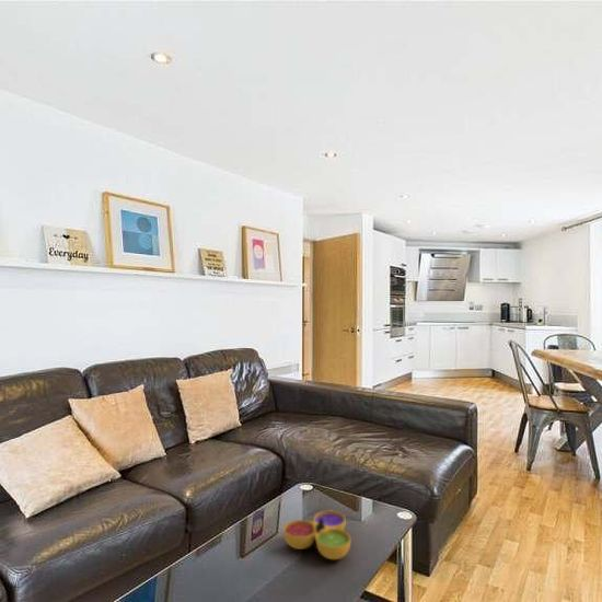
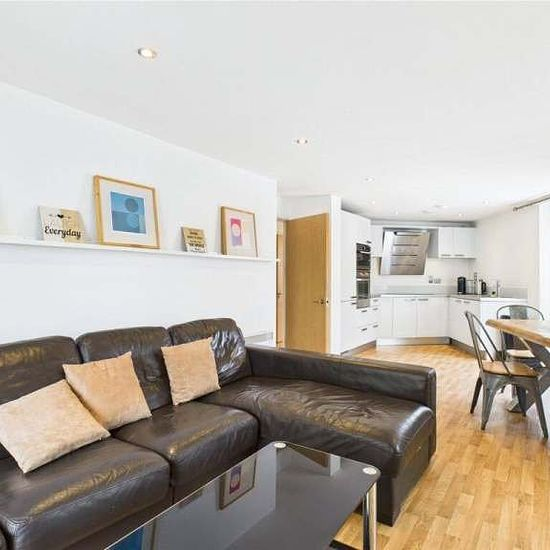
- decorative bowl [282,510,351,560]
